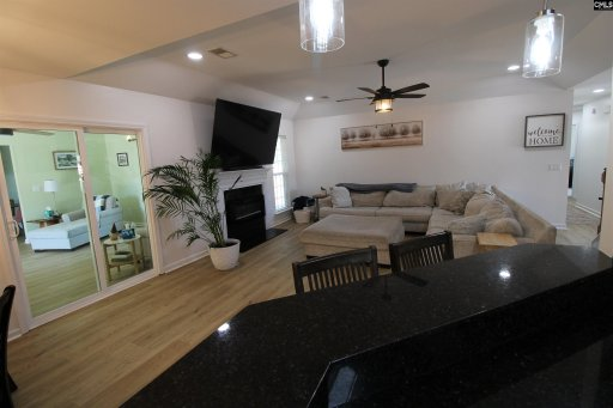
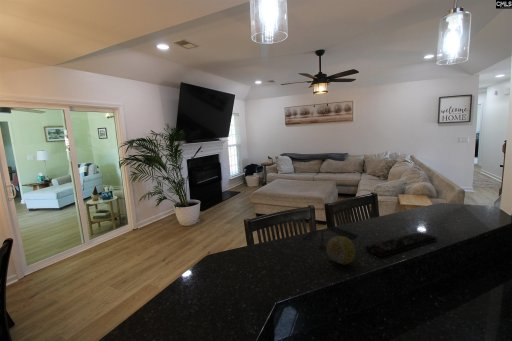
+ fruit [325,235,356,266]
+ remote control [364,231,438,258]
